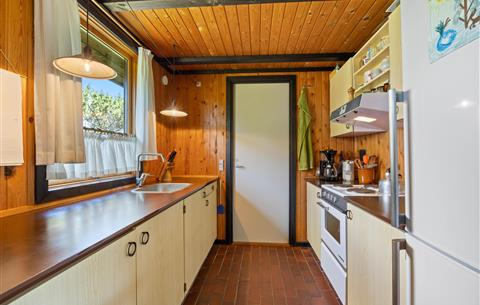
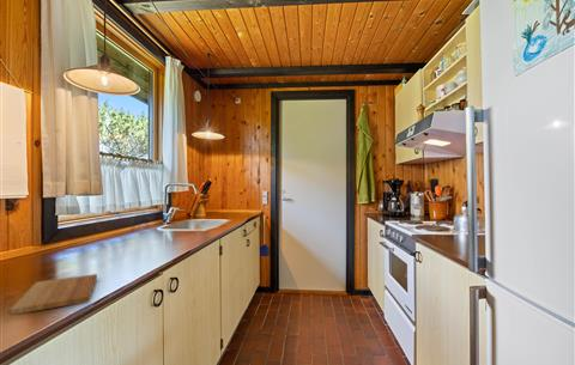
+ cutting board [8,273,98,316]
